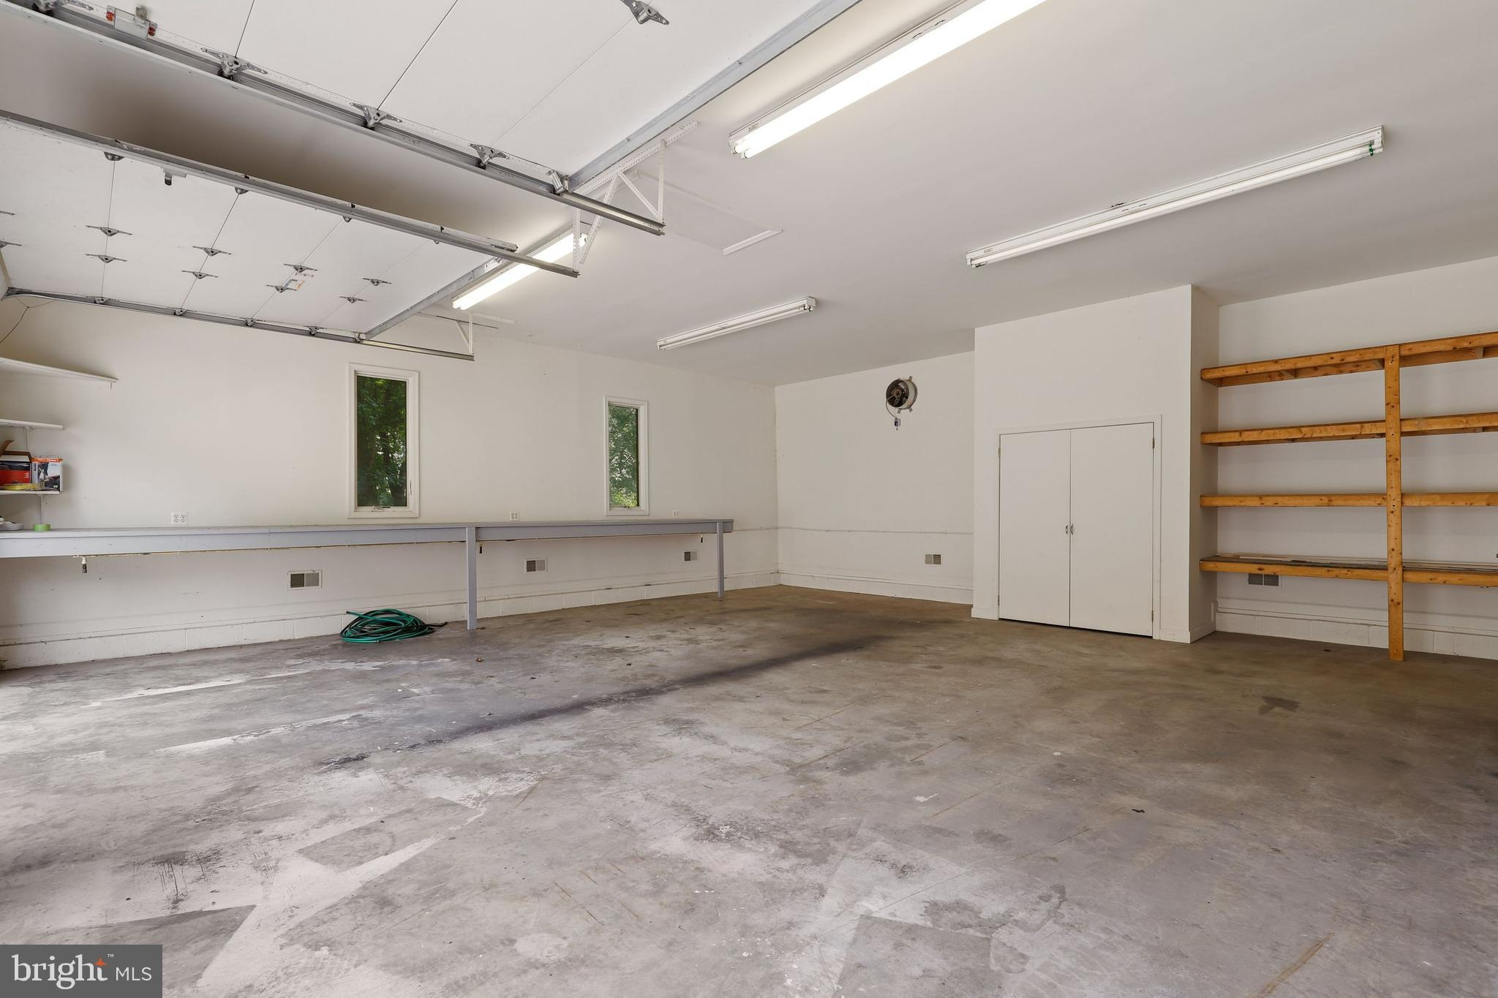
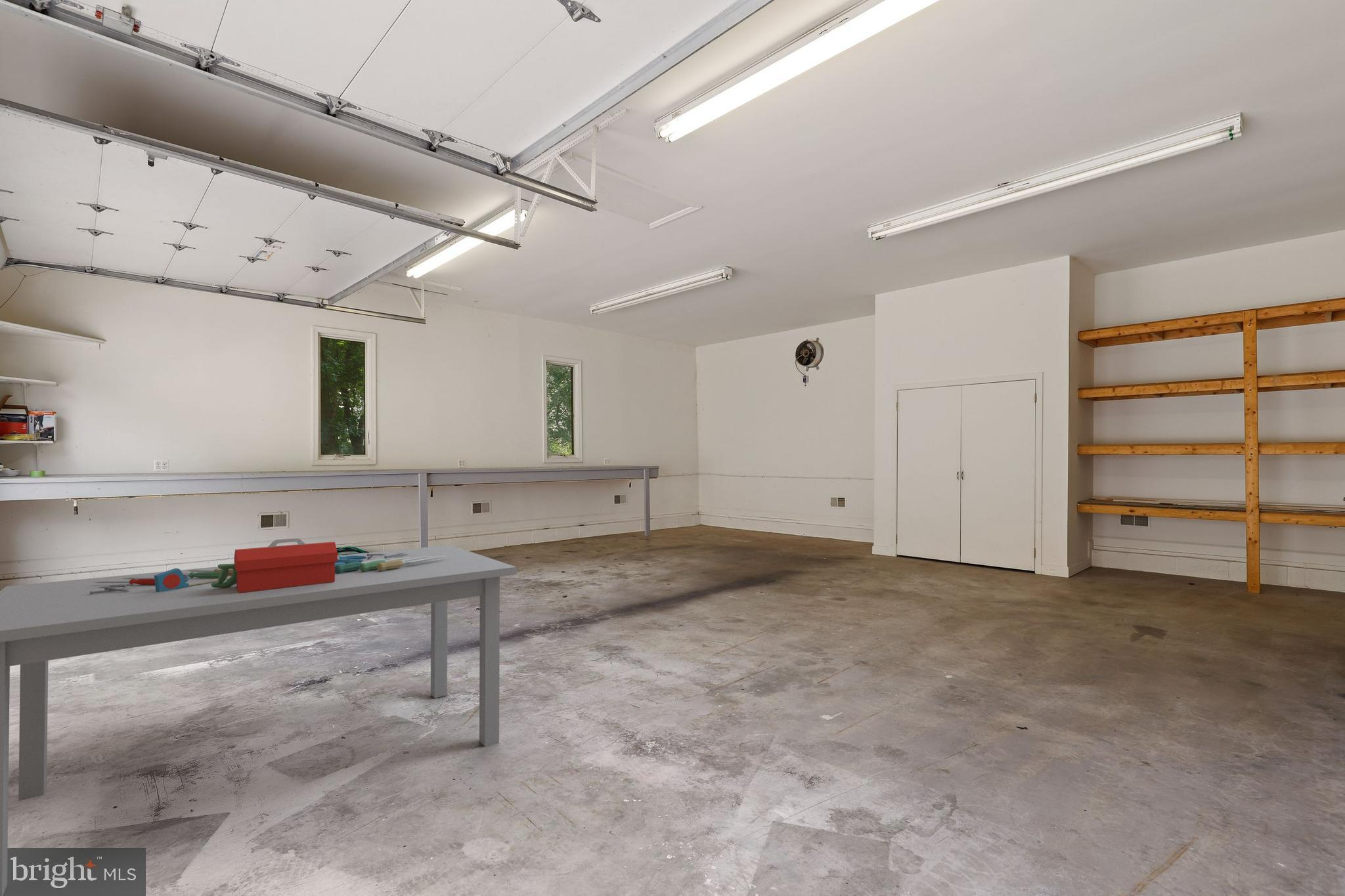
+ work table [0,538,517,896]
